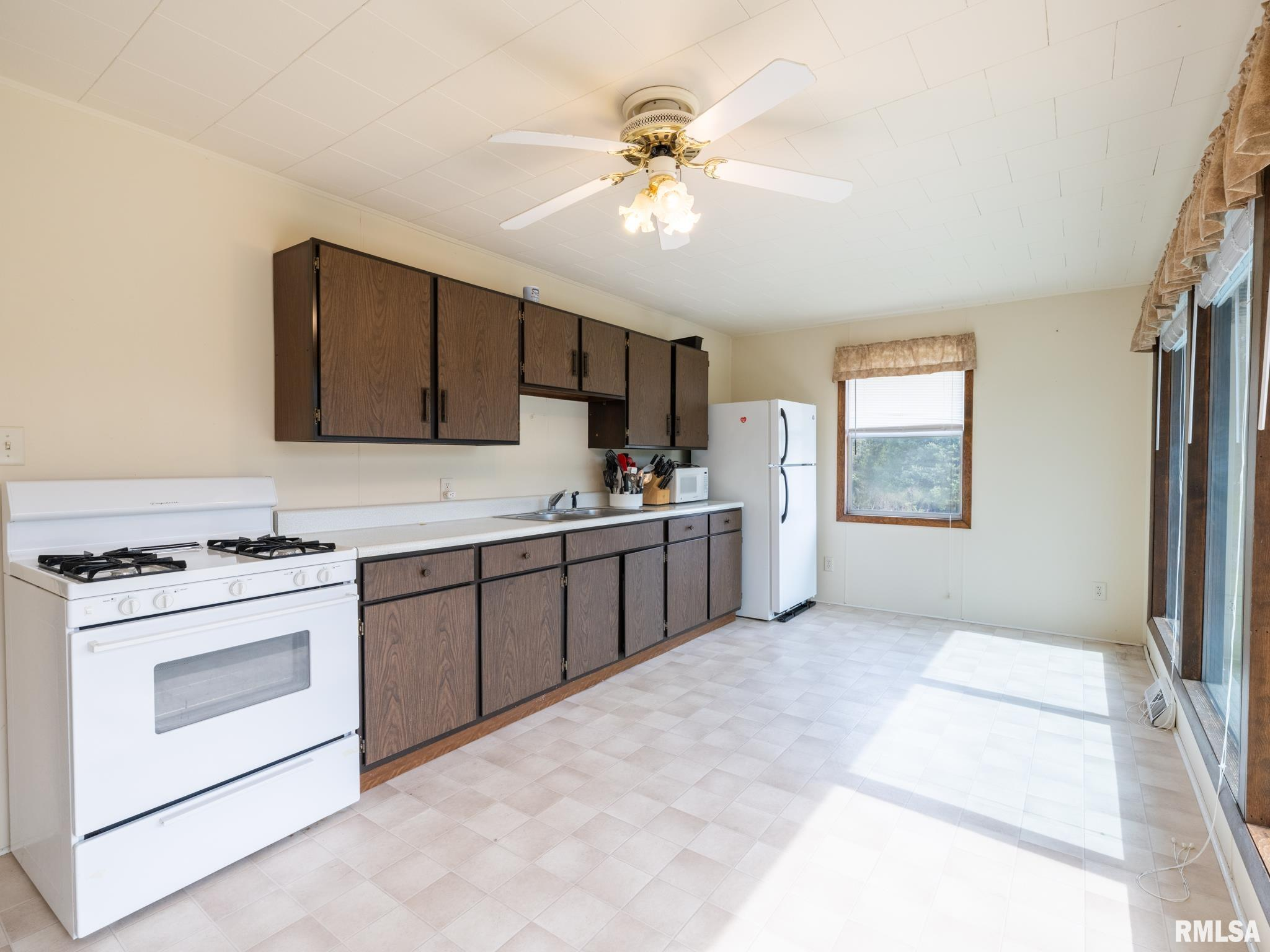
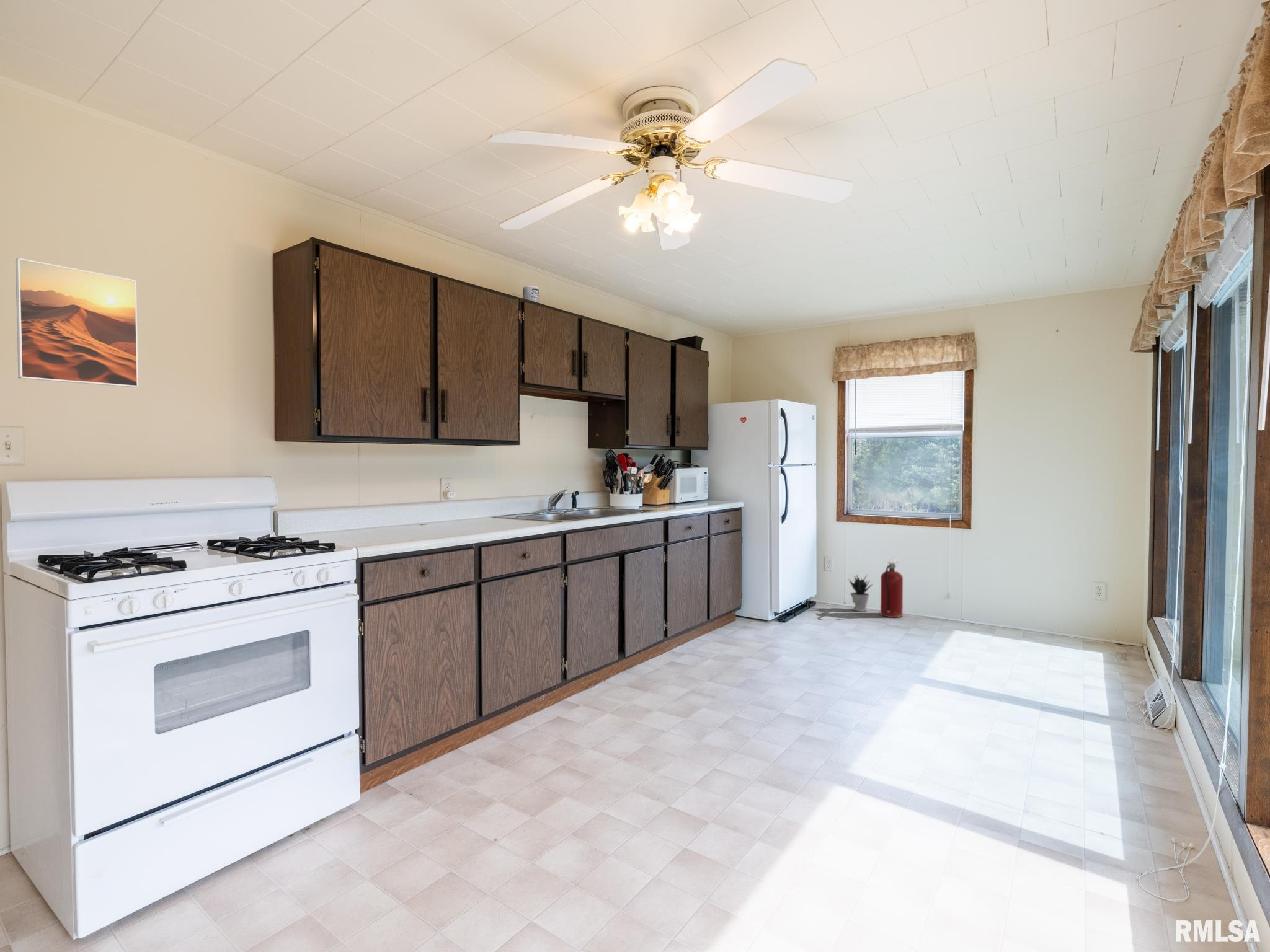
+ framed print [15,257,139,388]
+ potted plant [848,573,873,612]
+ fire extinguisher [880,557,904,619]
